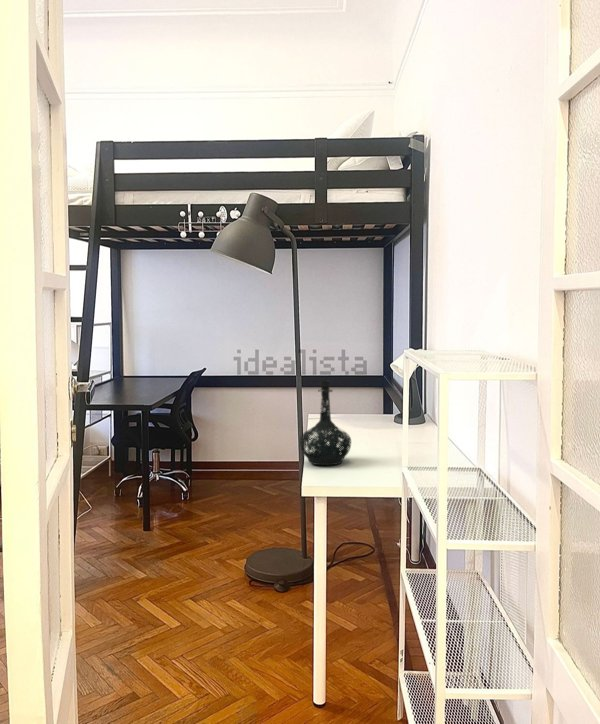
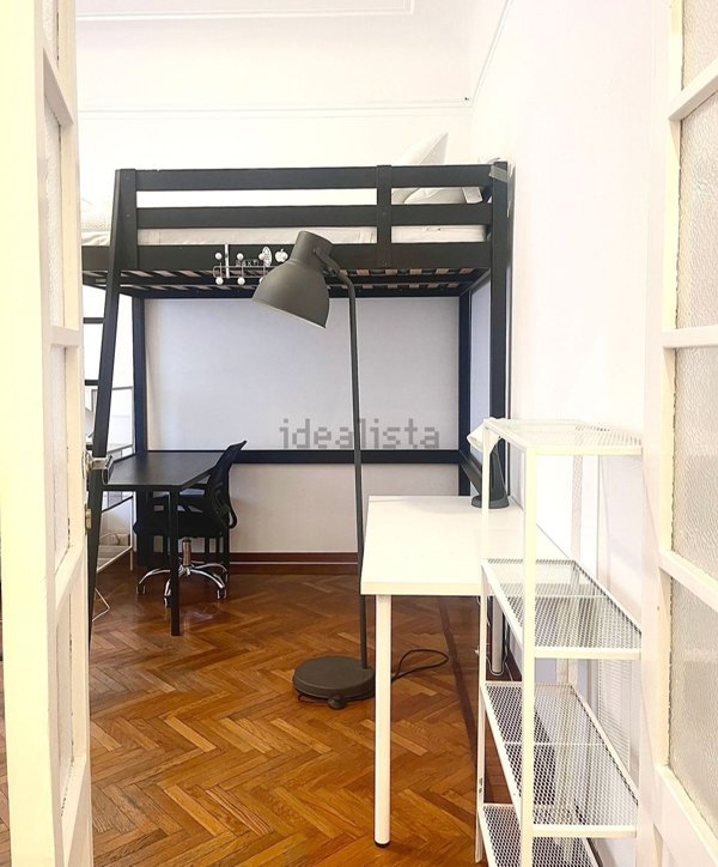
- bottle [299,379,352,466]
